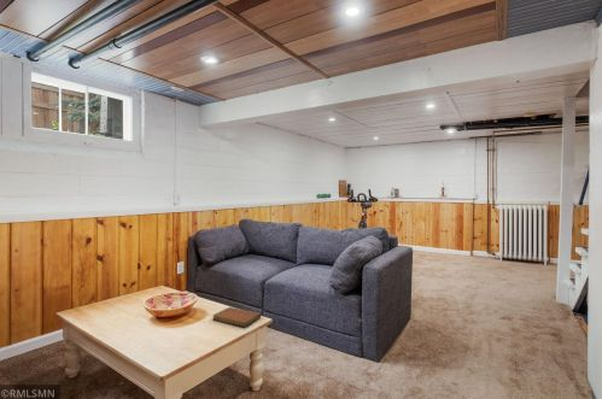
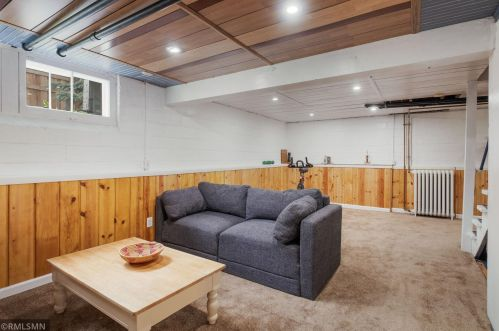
- notebook [211,306,263,328]
